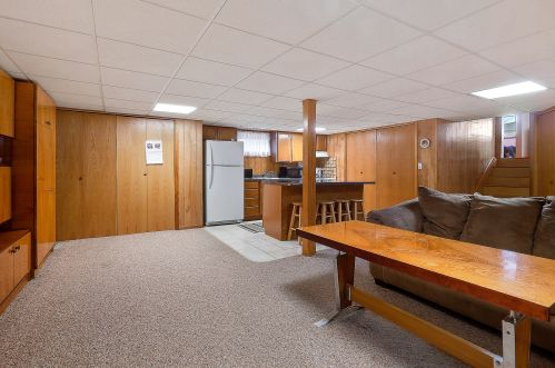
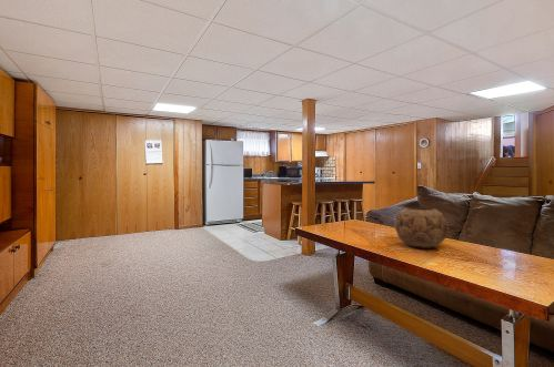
+ decorative bowl [393,206,449,249]
